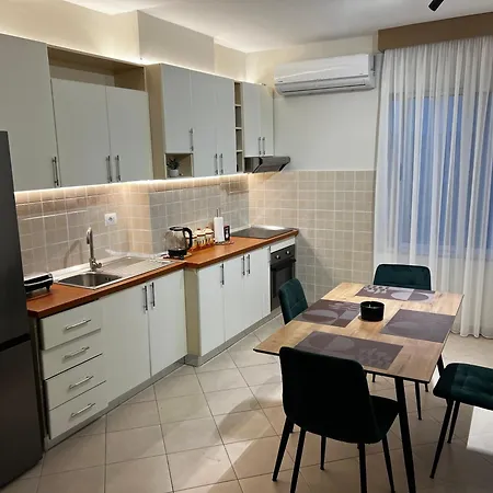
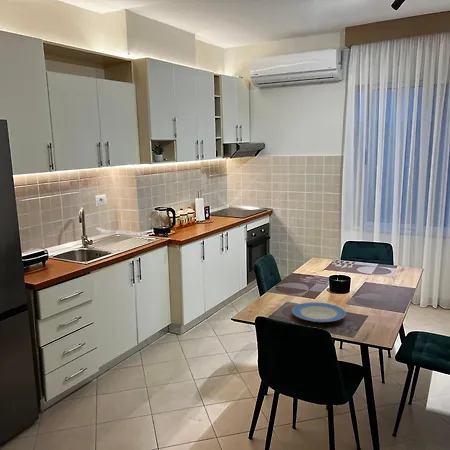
+ plate [291,301,347,323]
